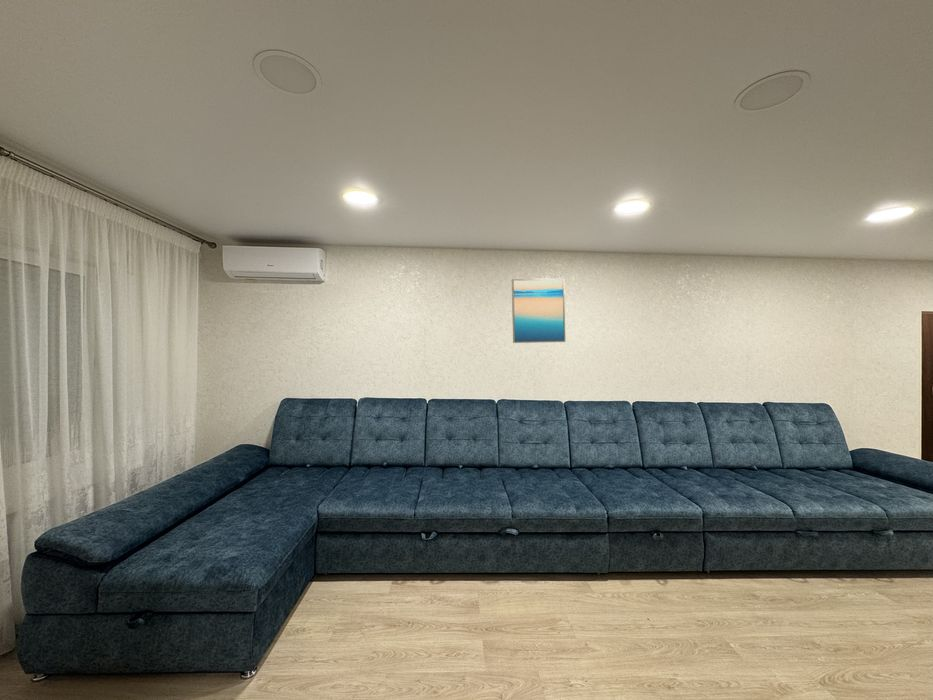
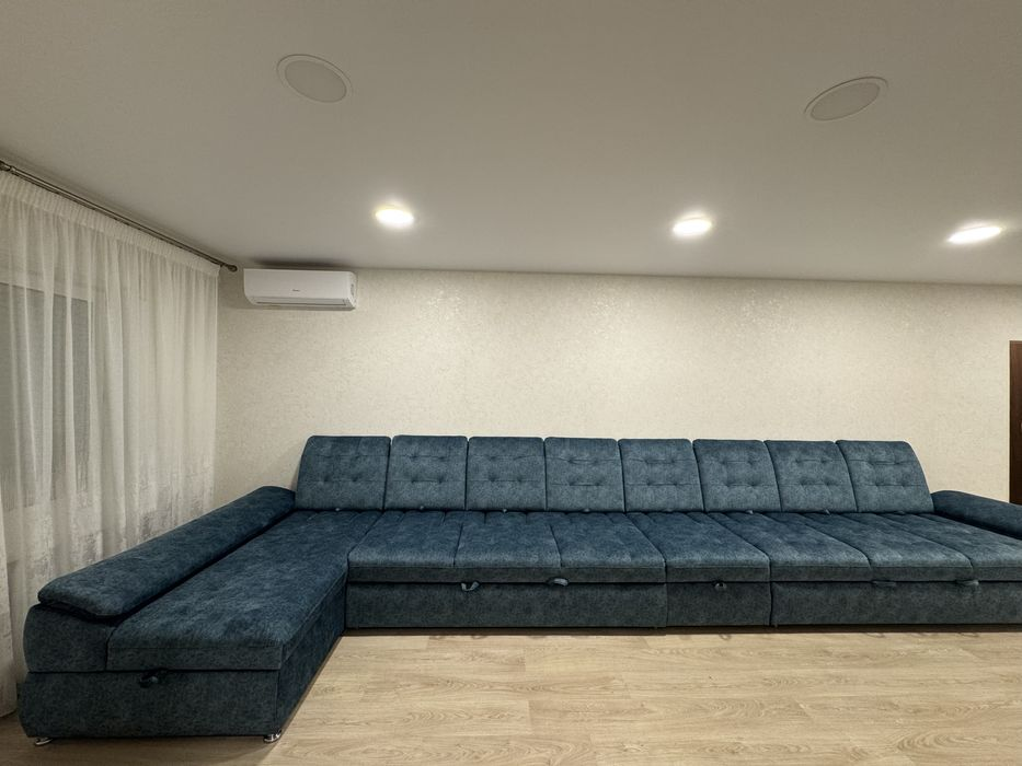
- wall art [511,277,566,344]
